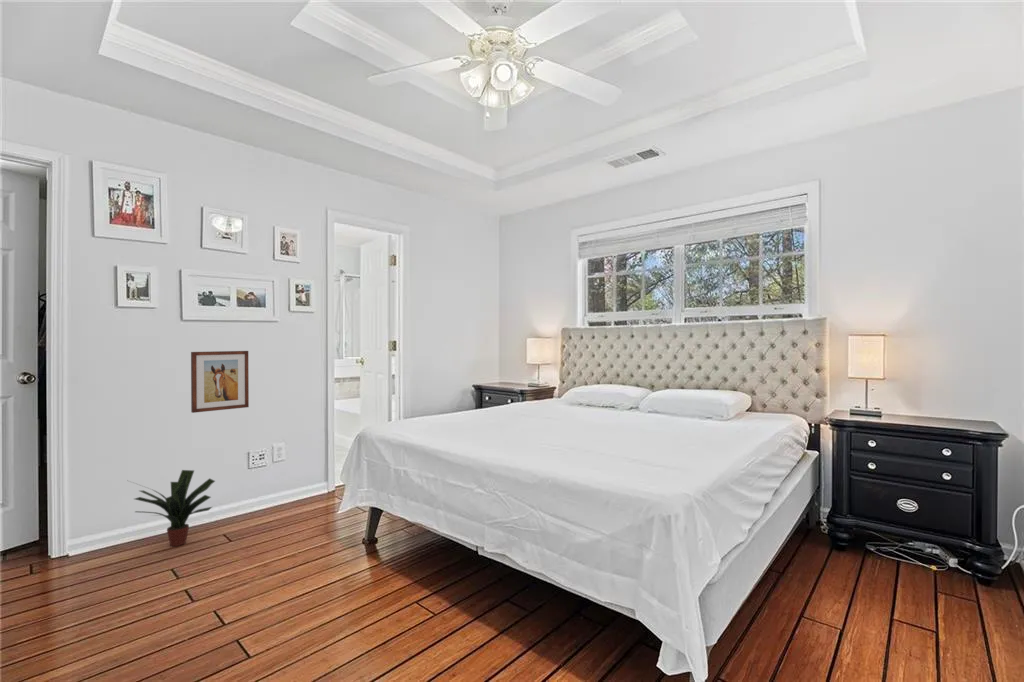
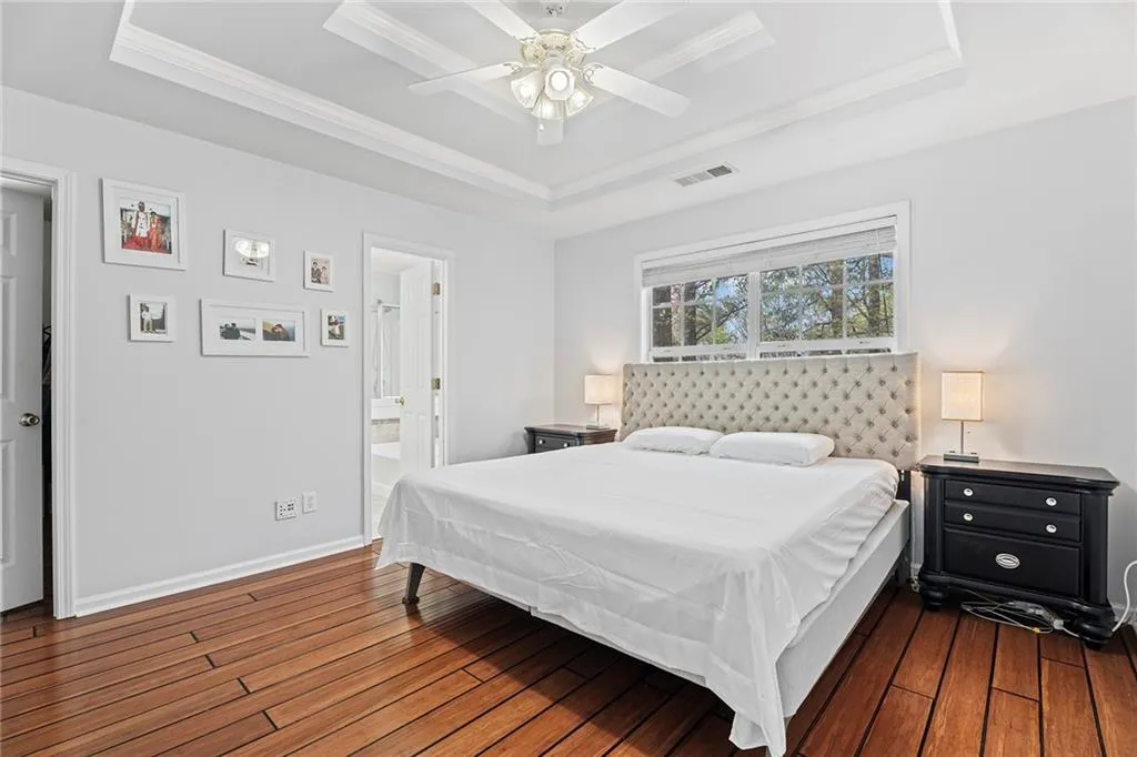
- potted plant [128,469,216,547]
- wall art [190,350,250,414]
